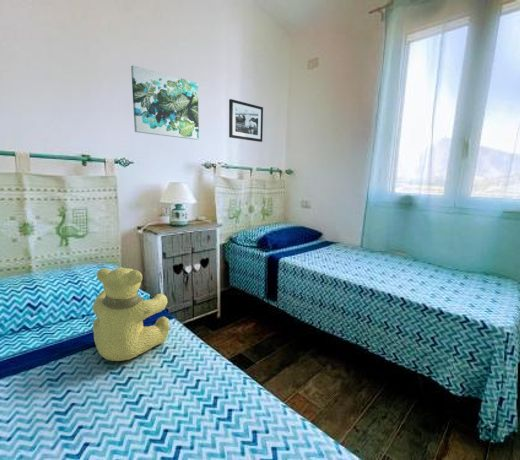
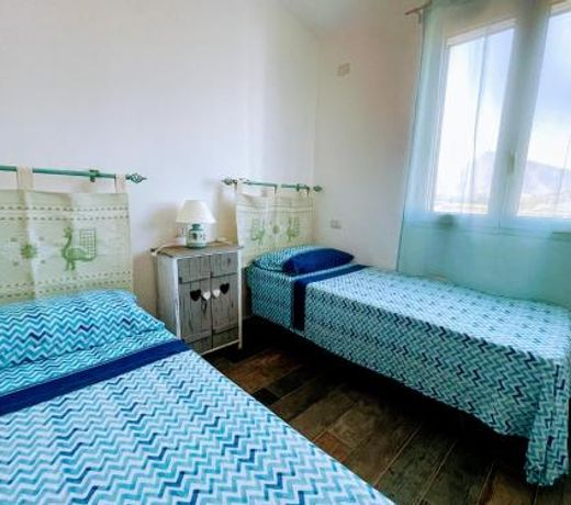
- picture frame [228,98,264,143]
- wall art [130,64,200,141]
- teddy bear [92,267,171,362]
